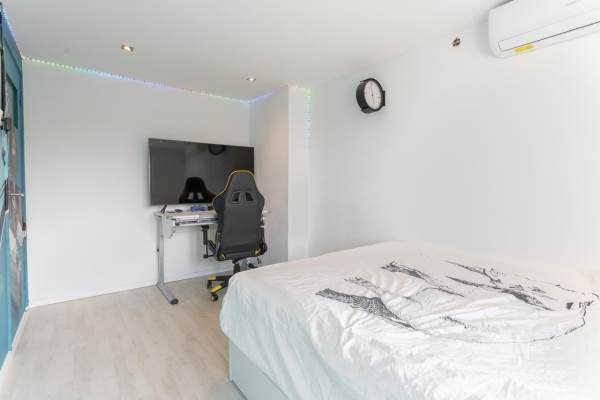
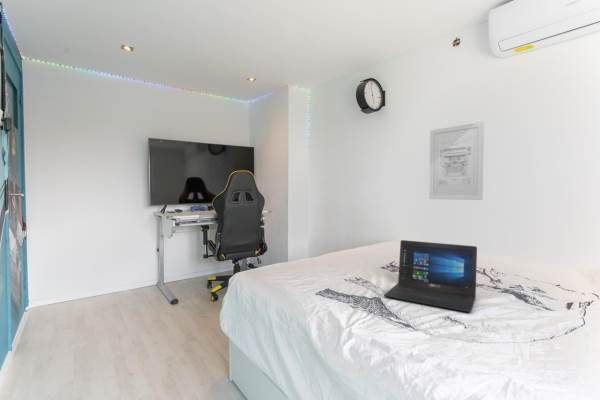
+ wall art [428,121,485,201]
+ laptop [383,239,478,313]
